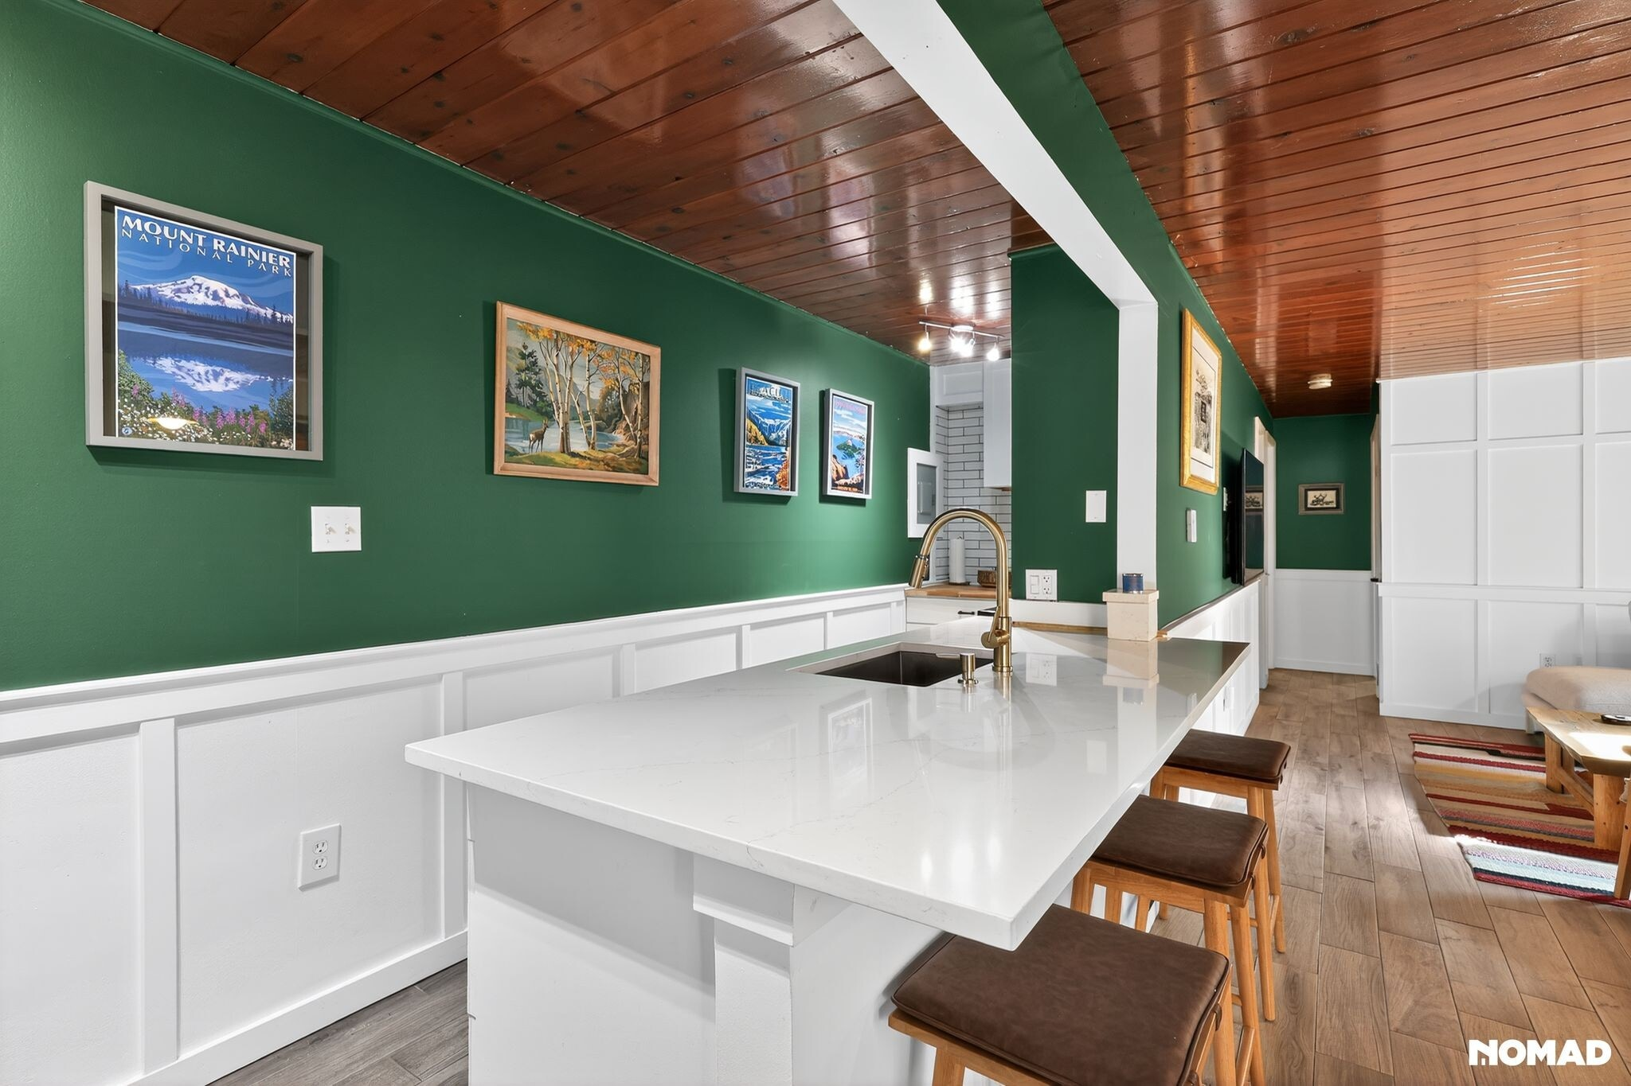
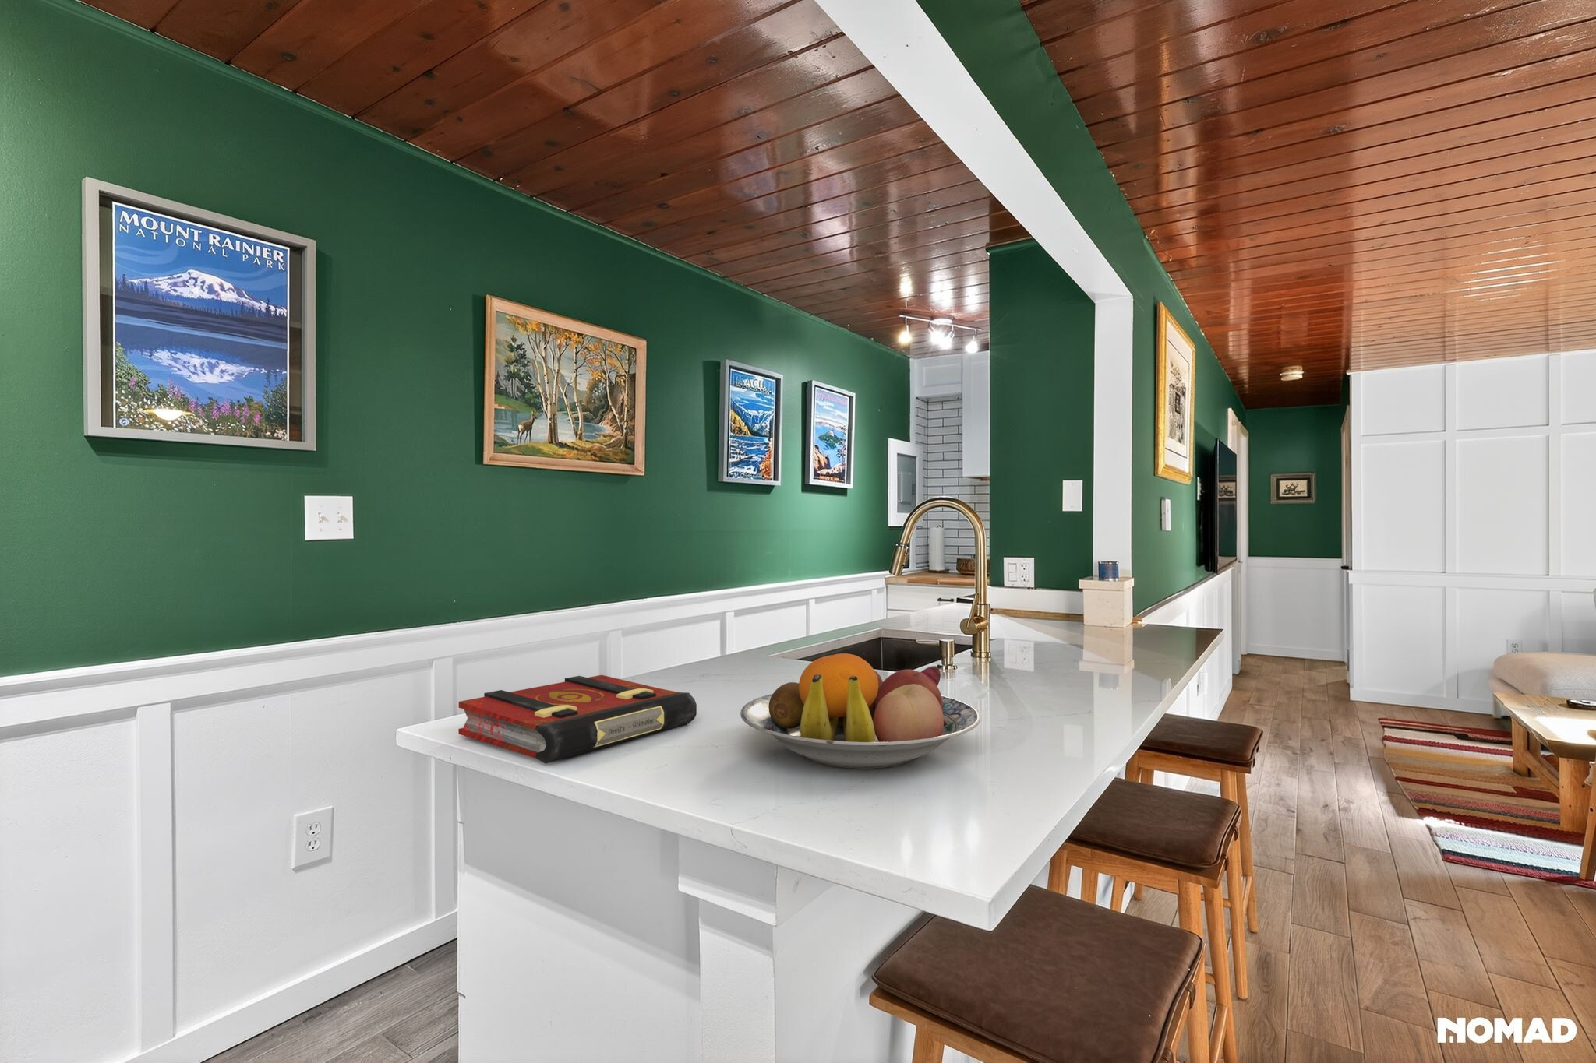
+ book [458,674,698,765]
+ fruit bowl [739,653,981,770]
